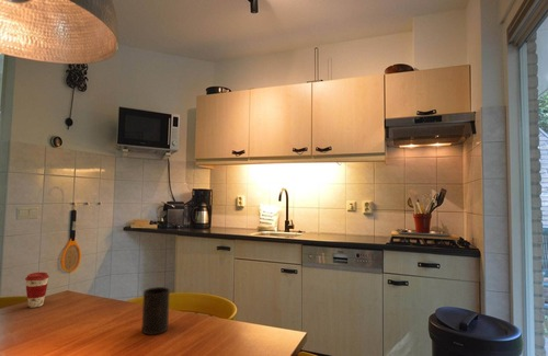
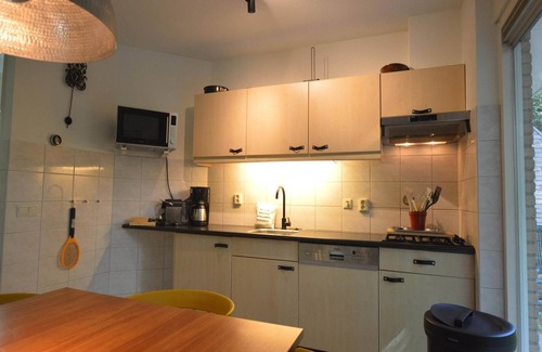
- coffee cup [24,272,50,309]
- cup [141,286,171,336]
